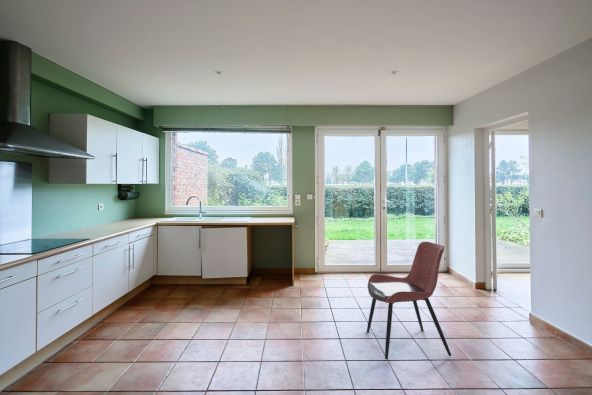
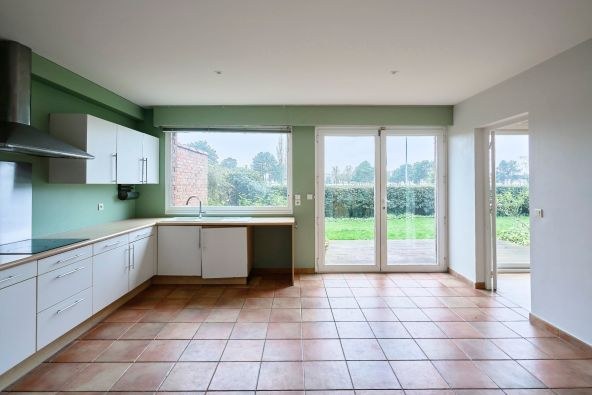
- dining chair [366,241,452,360]
